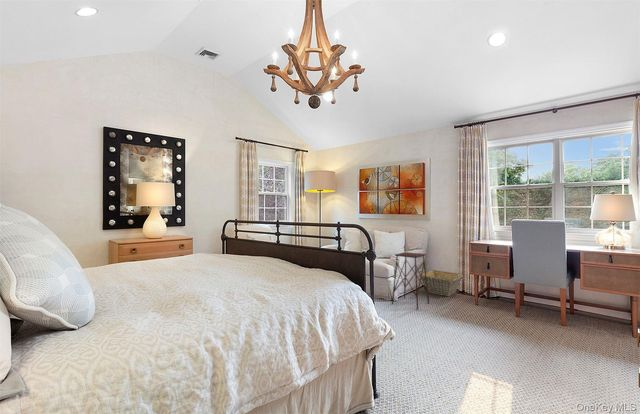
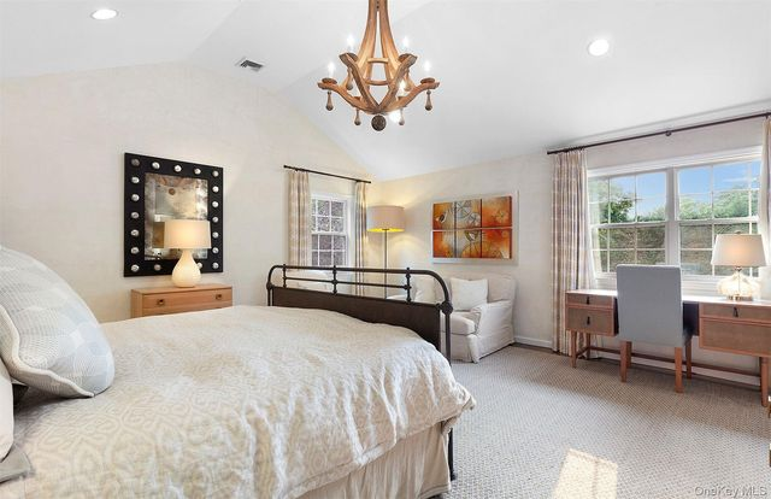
- basket [418,269,463,297]
- side table [391,251,430,311]
